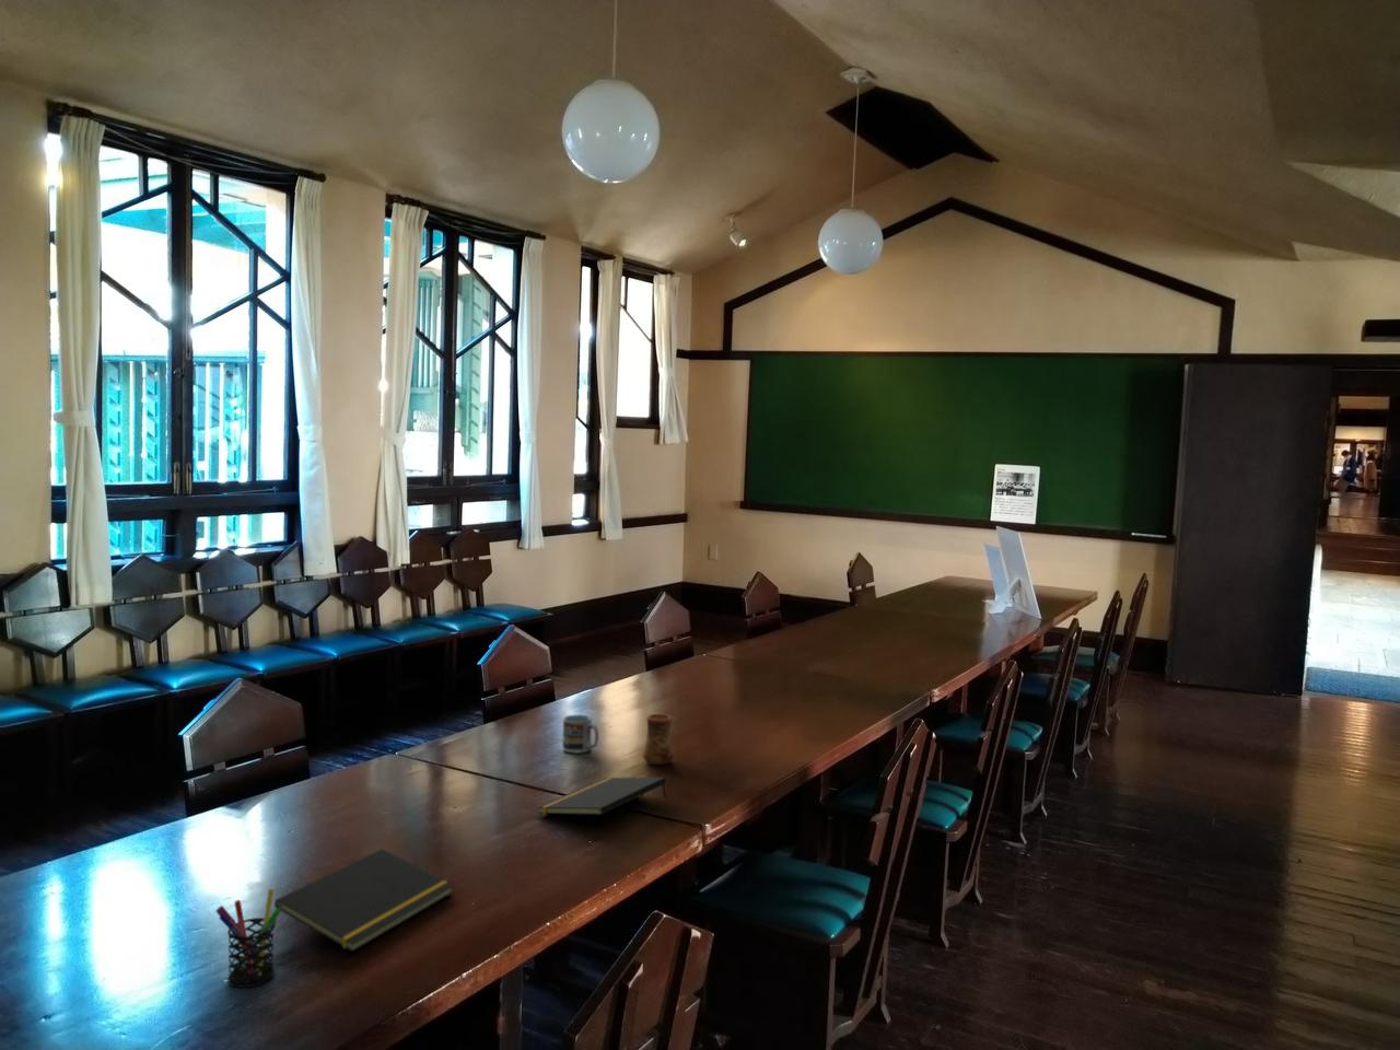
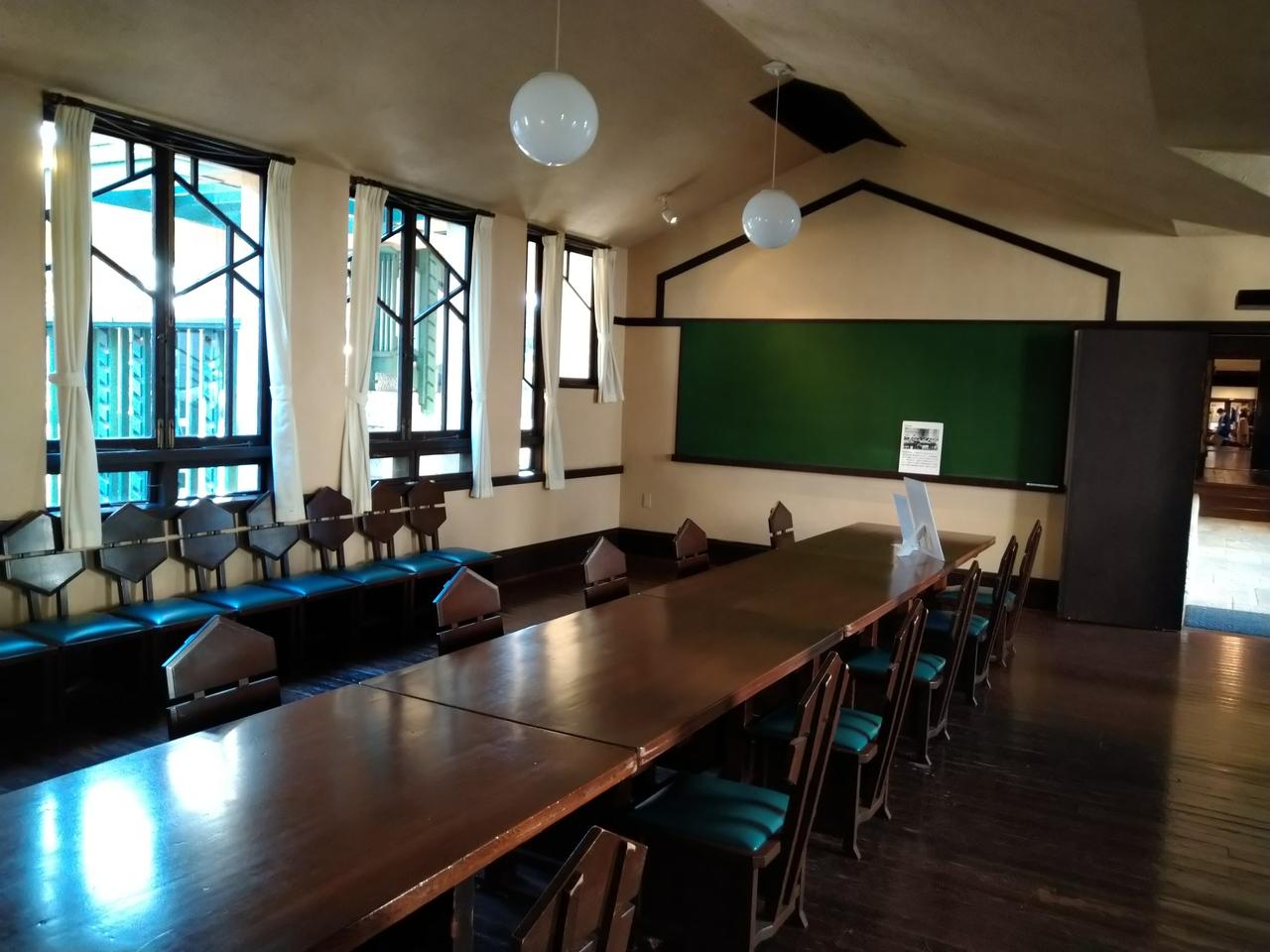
- cup [642,714,675,765]
- notepad [273,848,455,953]
- pen holder [214,888,282,988]
- notepad [537,776,667,816]
- cup [561,714,600,754]
